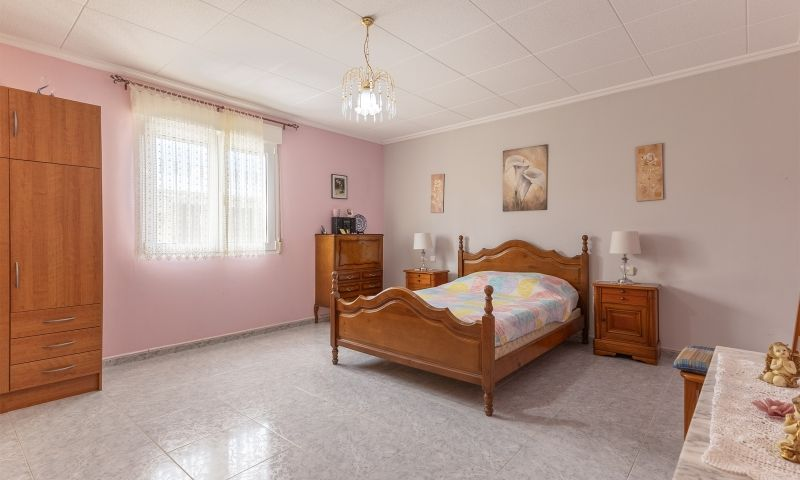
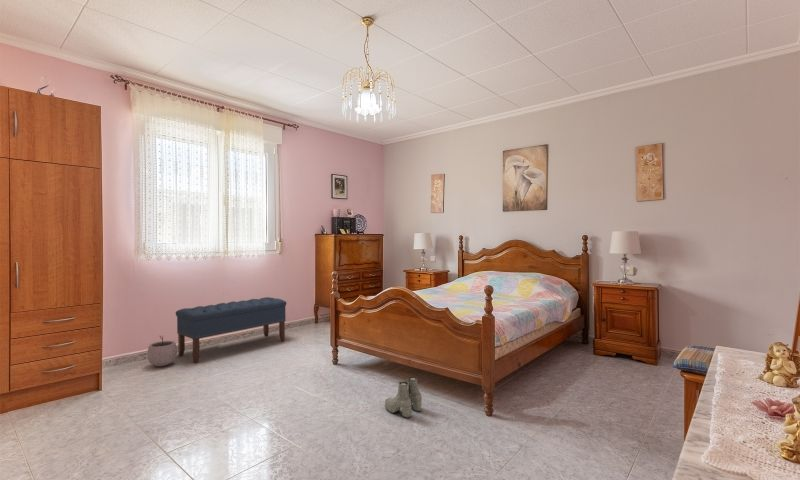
+ plant pot [146,335,178,367]
+ bench [175,296,287,364]
+ boots [384,376,423,419]
